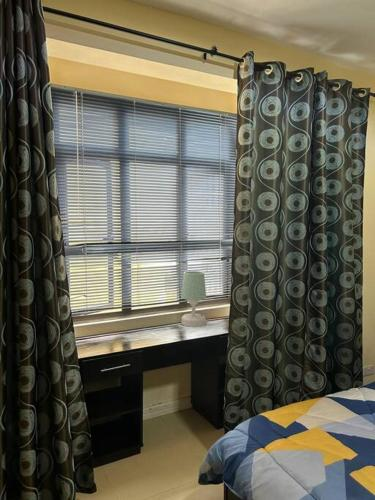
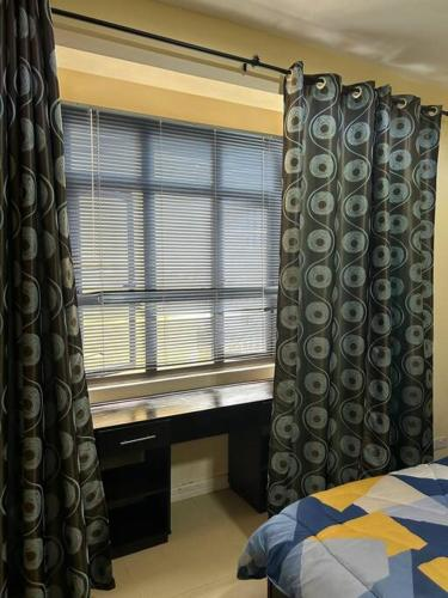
- table lamp [180,270,207,328]
